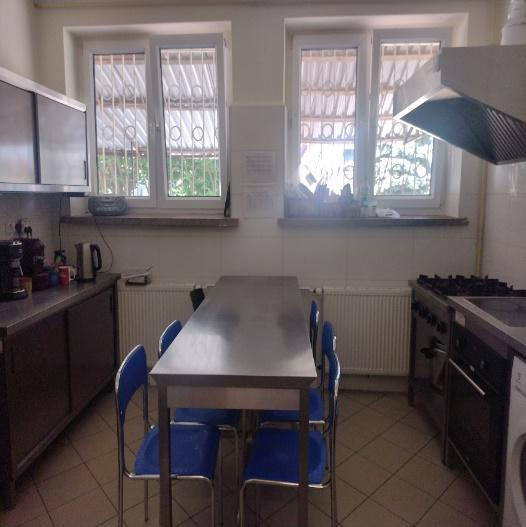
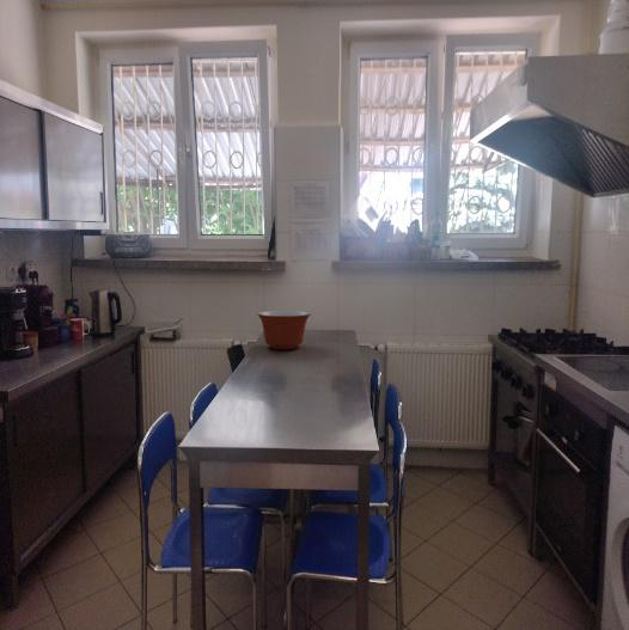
+ mixing bowl [256,310,312,350]
